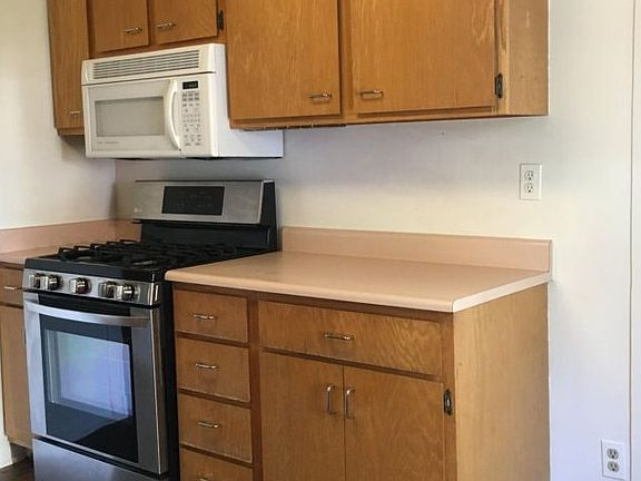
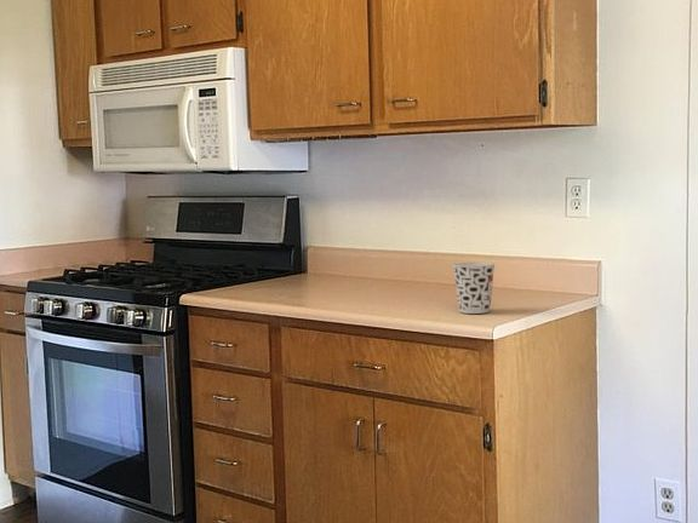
+ cup [451,262,497,315]
